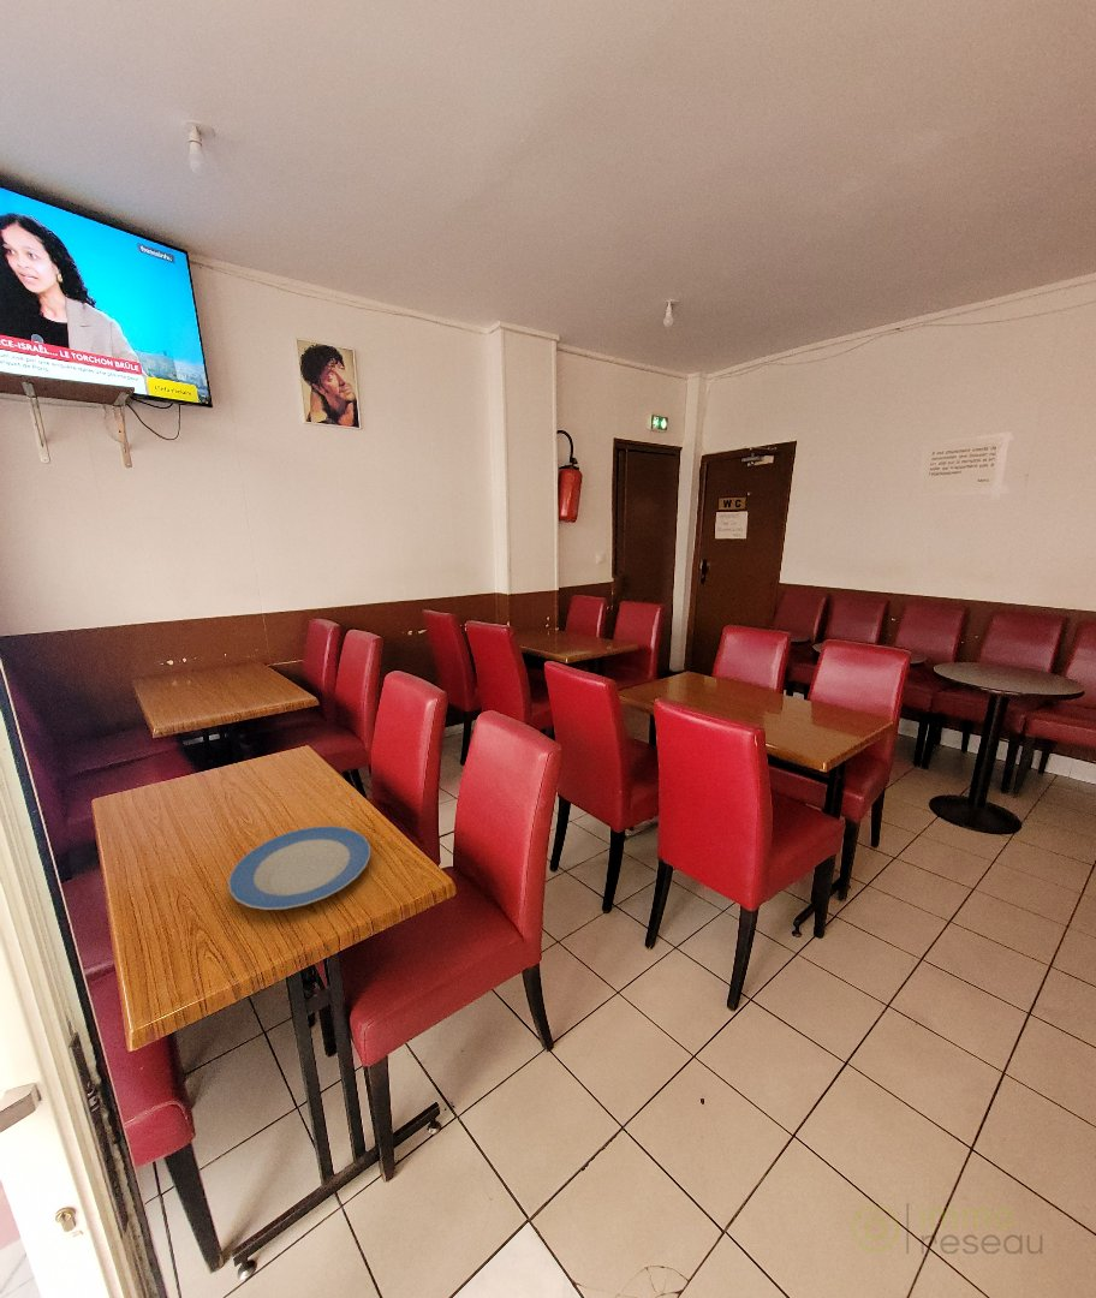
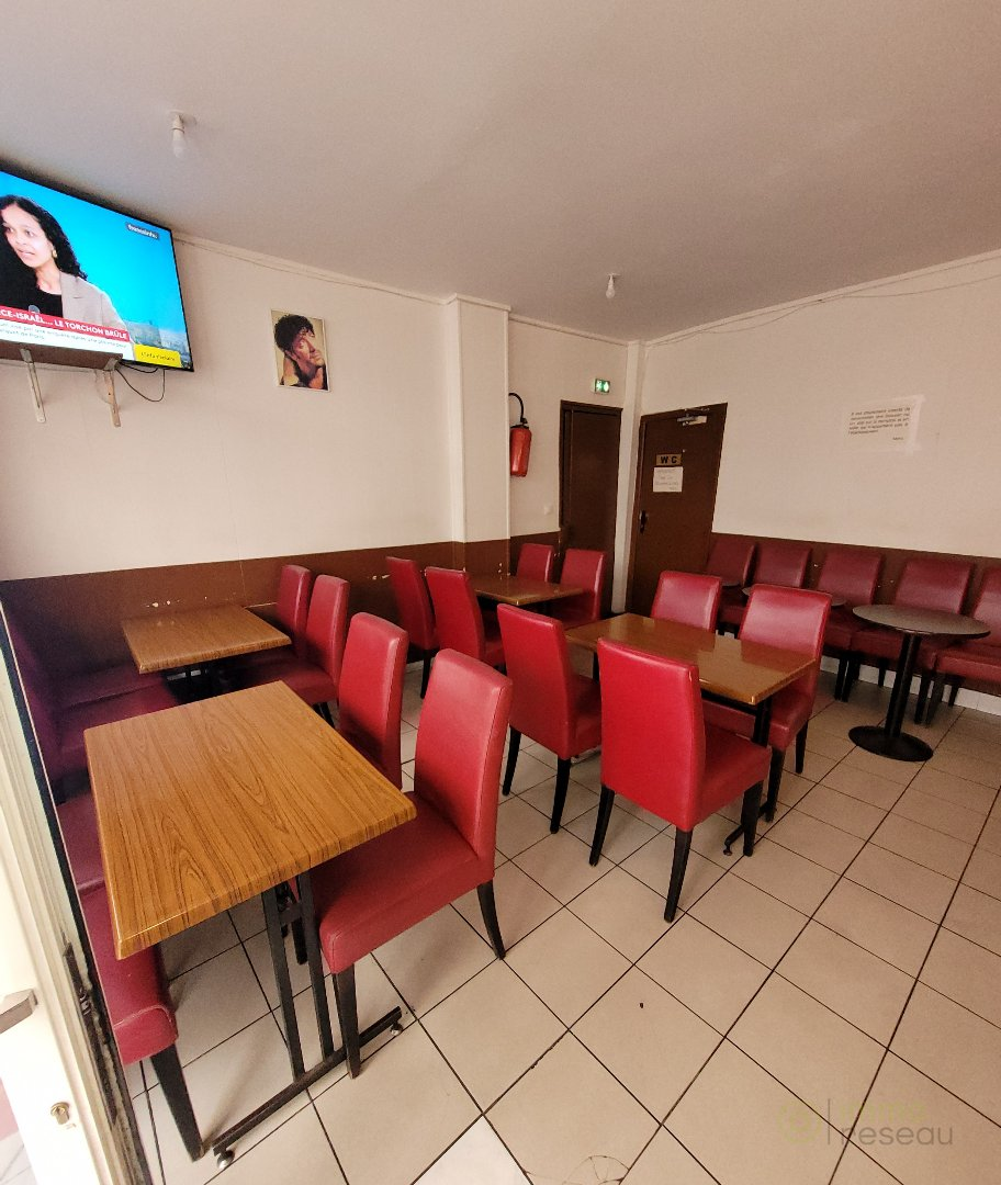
- plate [227,824,371,911]
